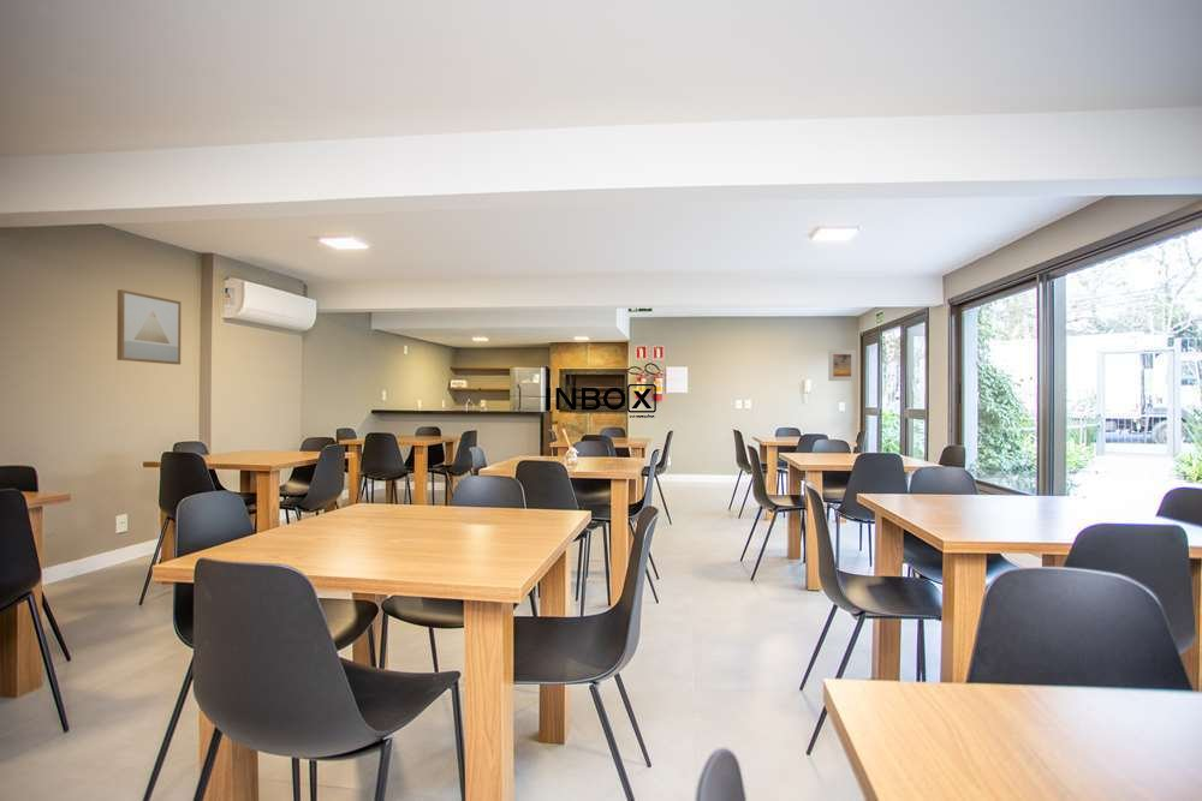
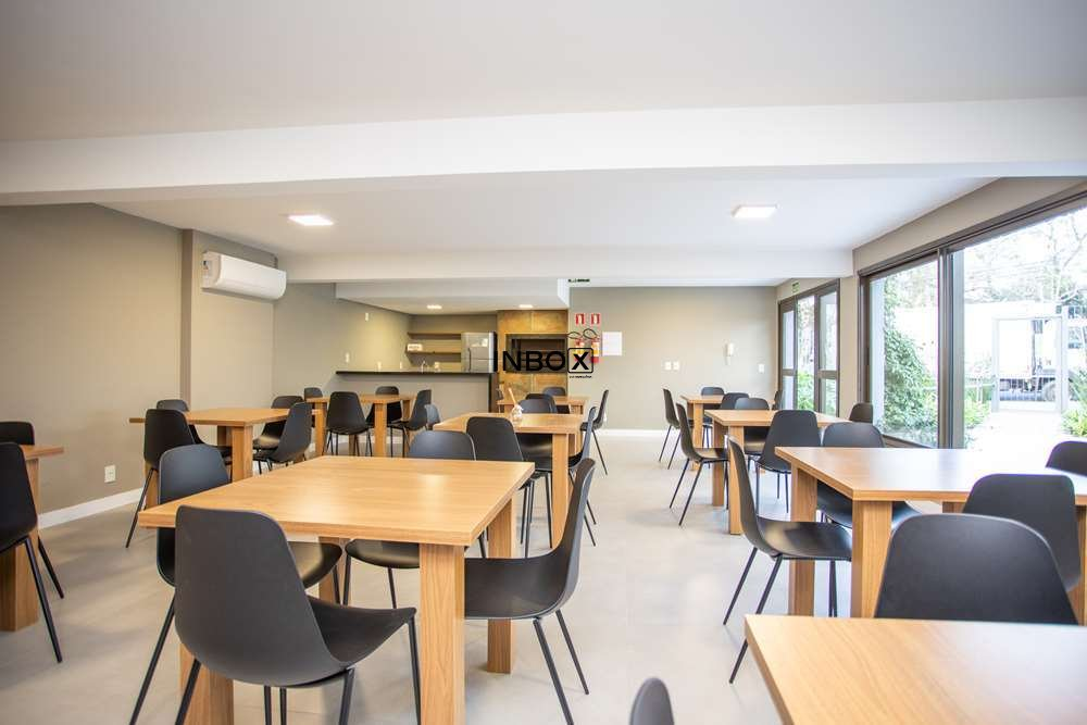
- wall art [115,288,182,366]
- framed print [827,348,857,382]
